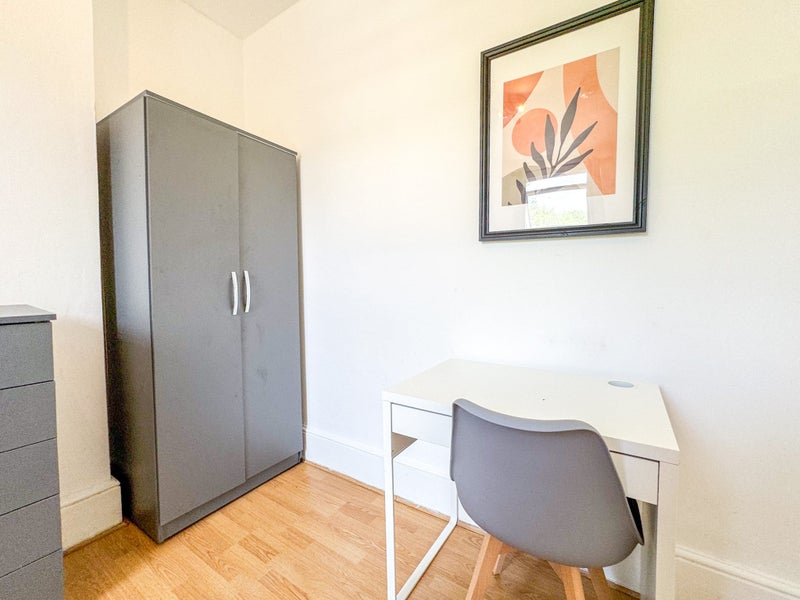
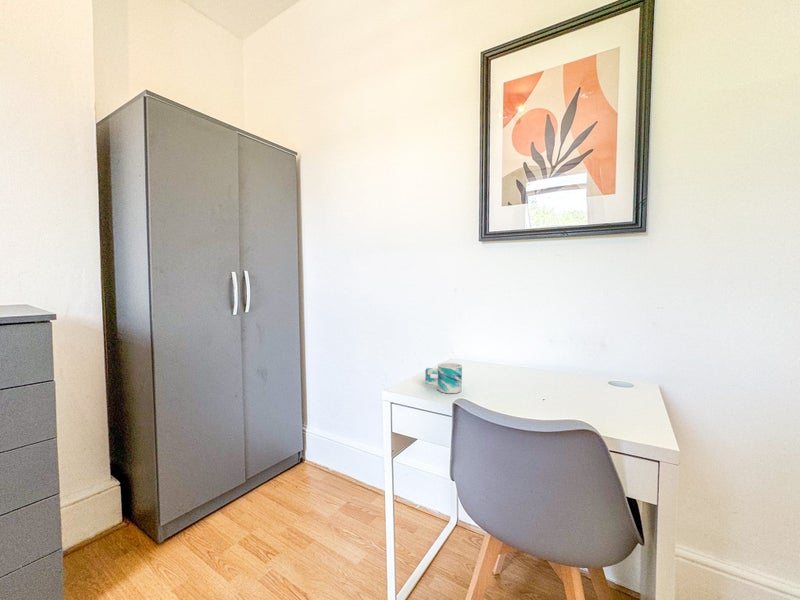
+ mug [424,362,463,394]
